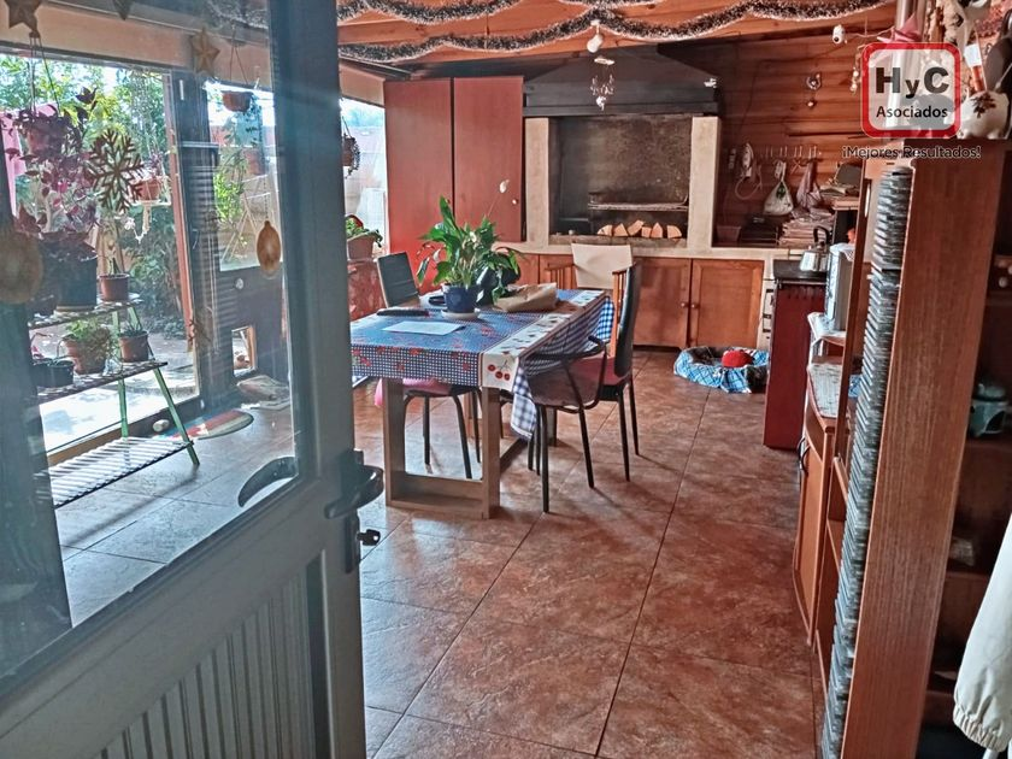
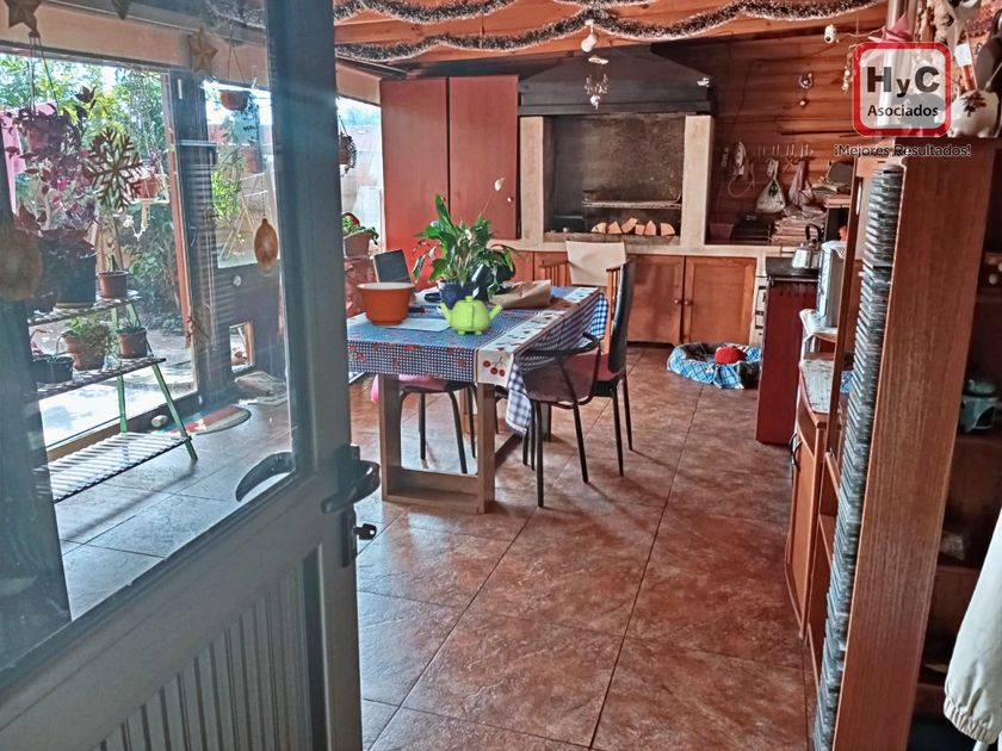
+ teapot [439,294,505,336]
+ mixing bowl [354,281,416,327]
